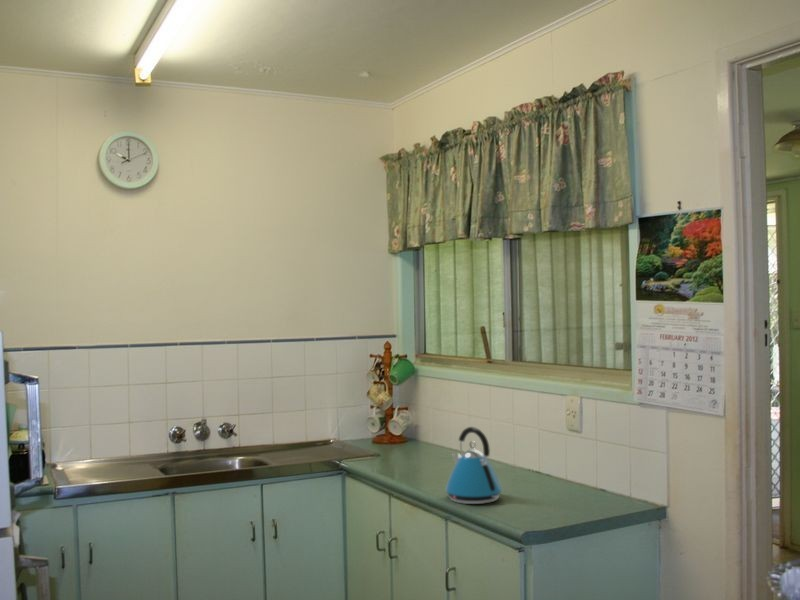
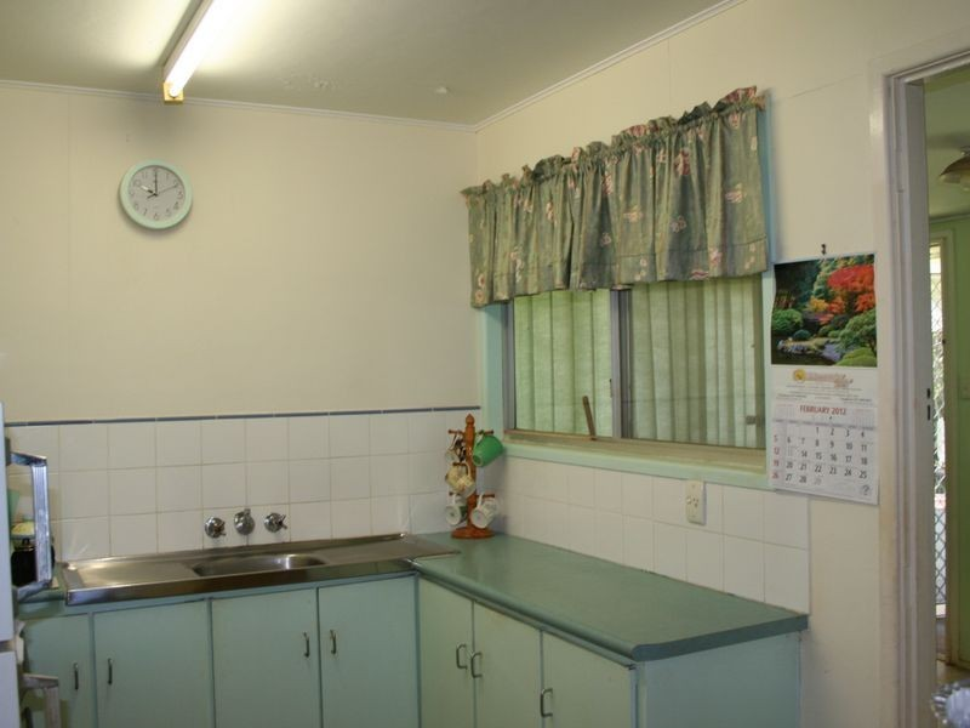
- kettle [445,426,503,505]
